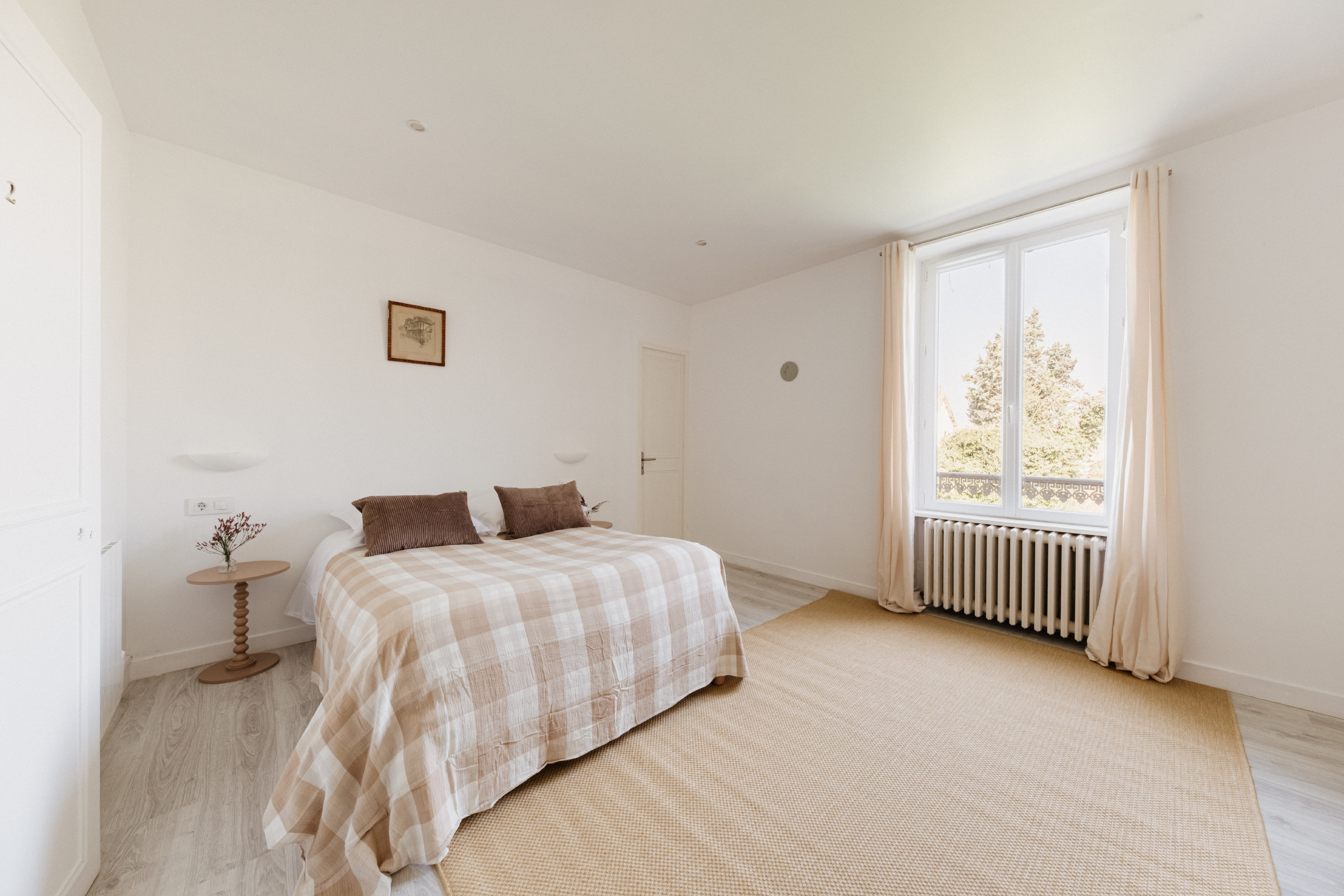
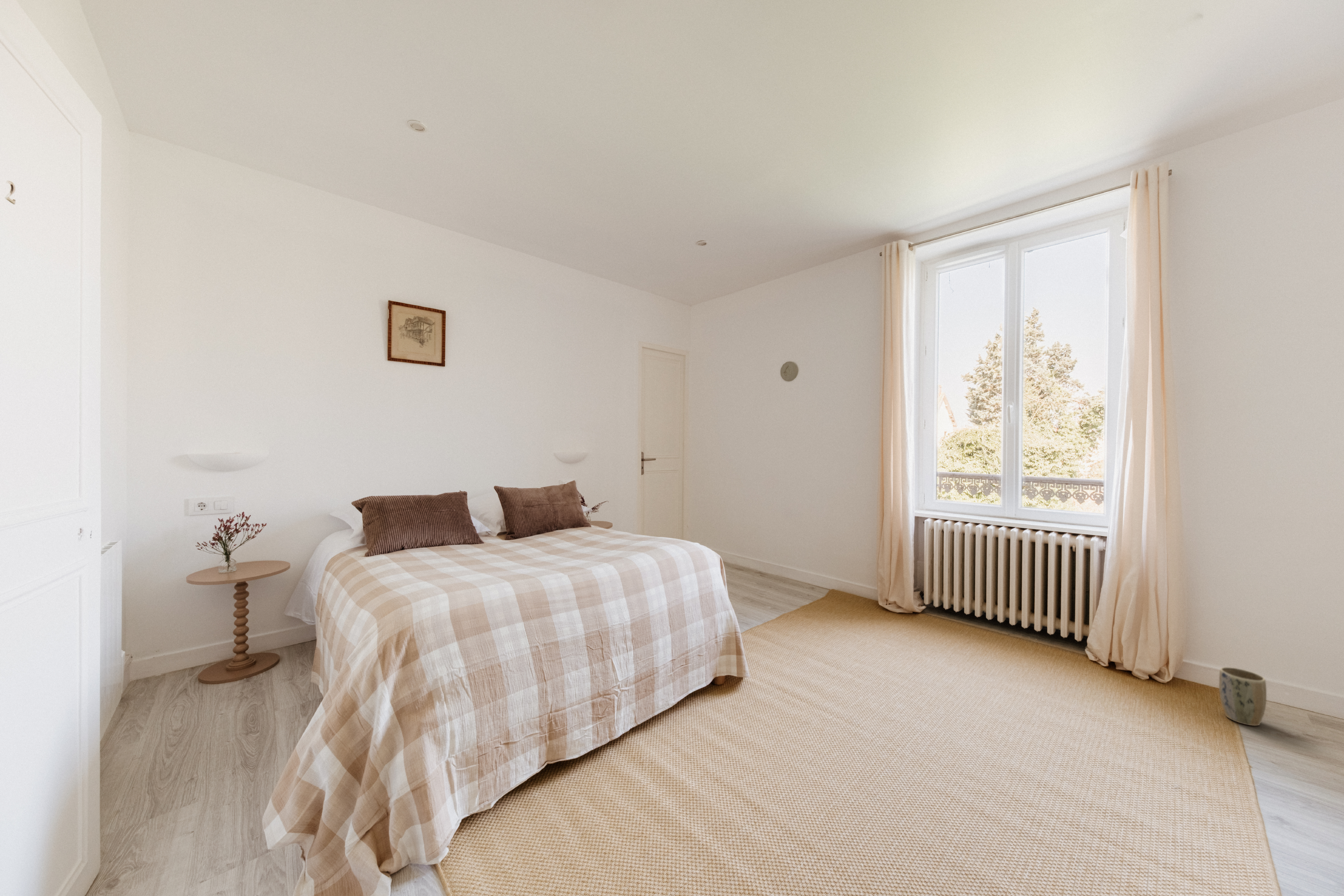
+ plant pot [1219,667,1267,726]
